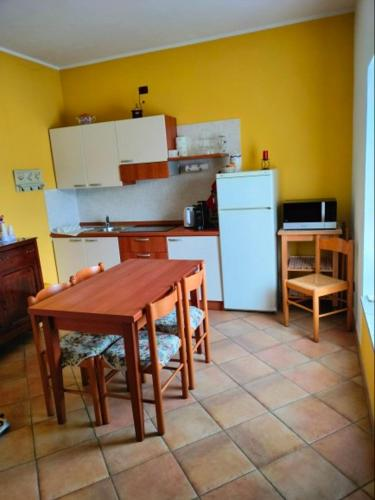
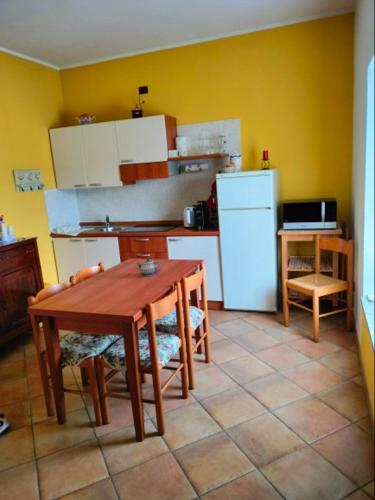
+ teapot [136,258,162,277]
